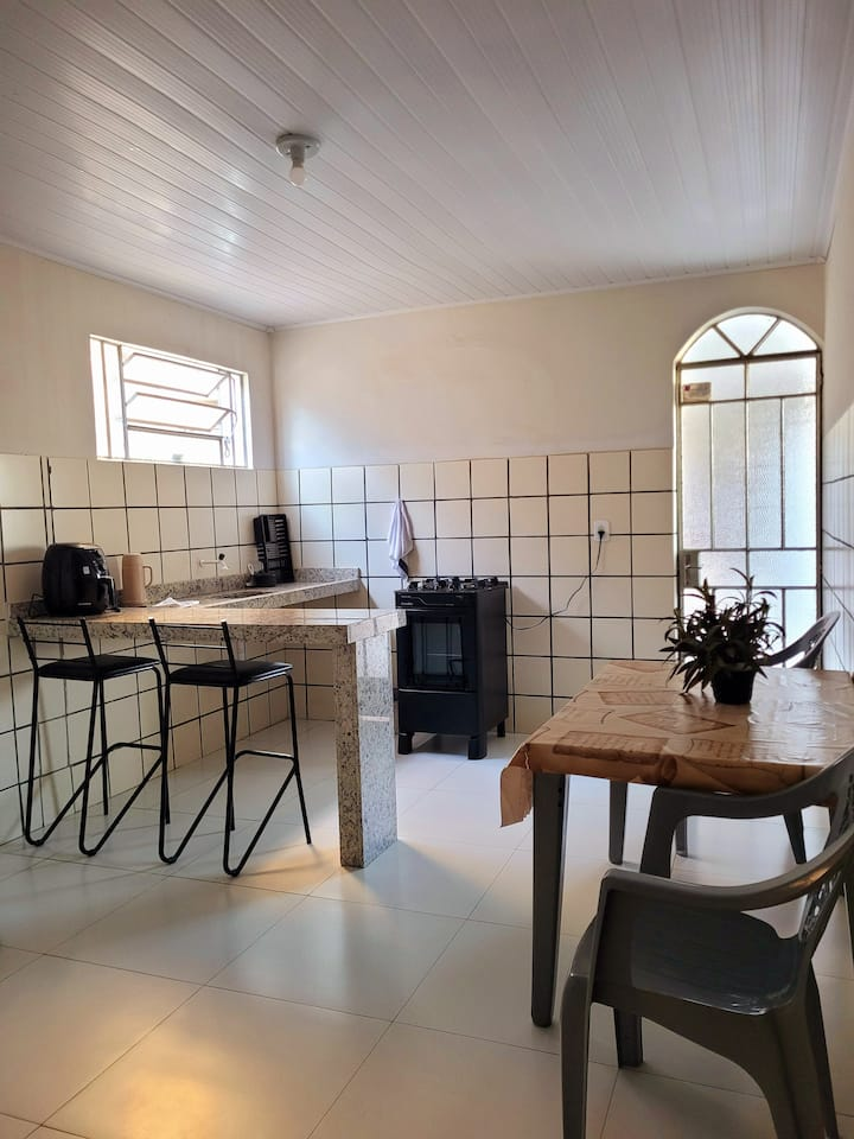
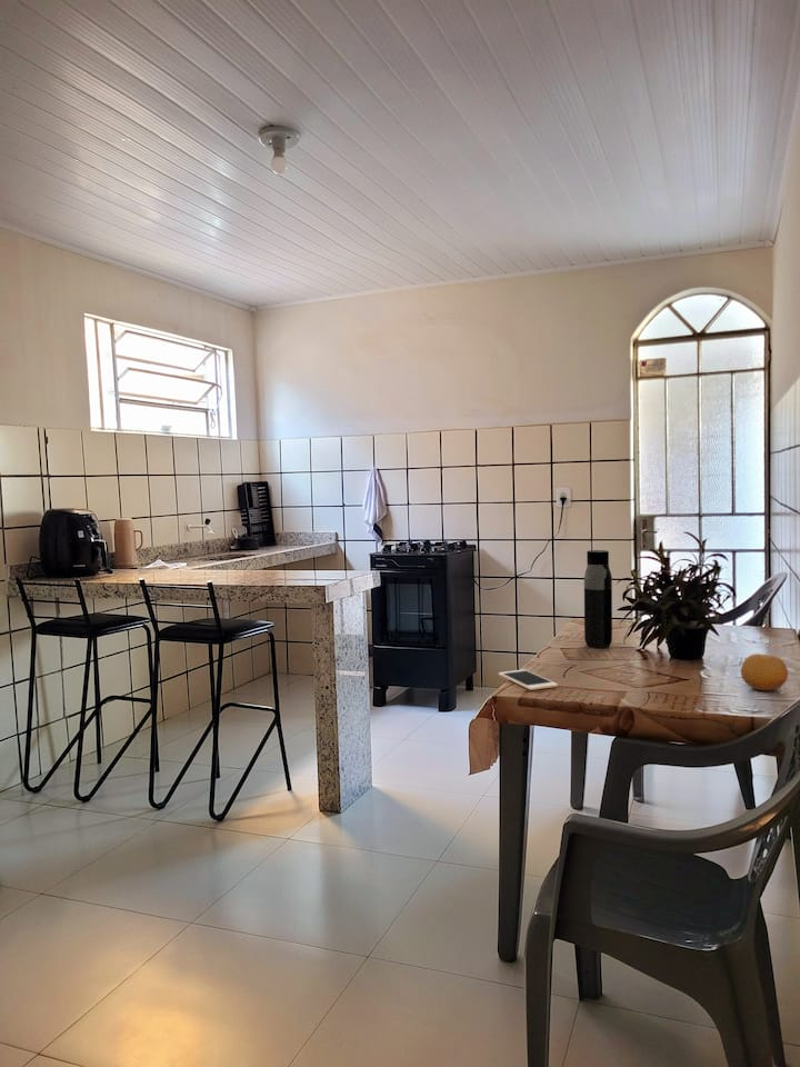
+ water bottle [583,549,613,649]
+ cell phone [498,668,559,691]
+ fruit [740,652,789,691]
